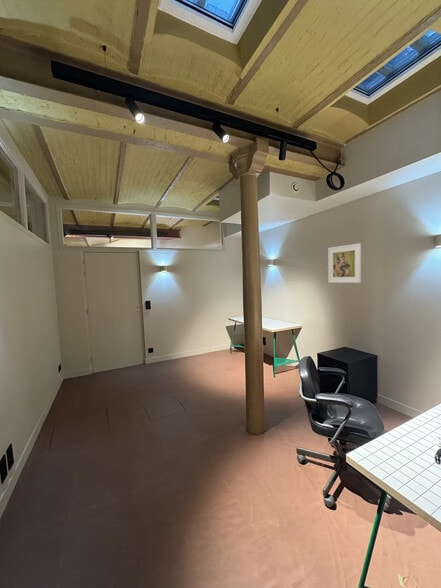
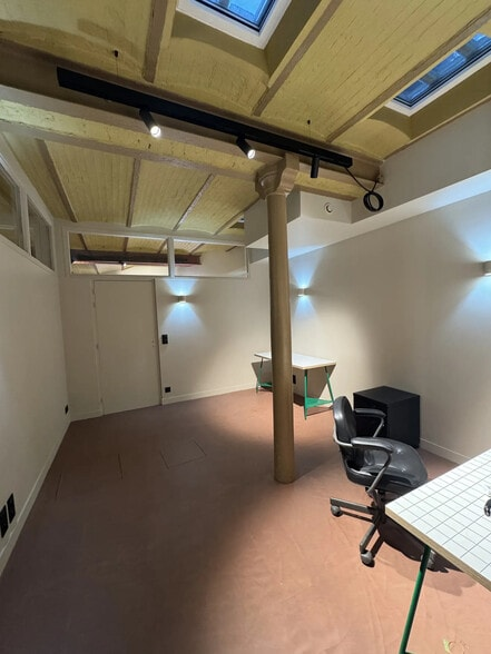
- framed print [327,242,362,284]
